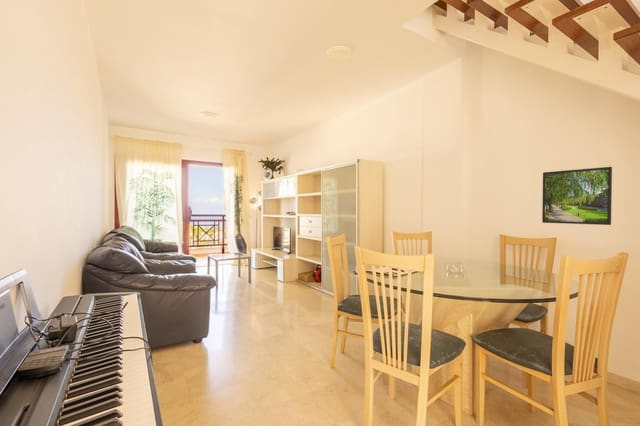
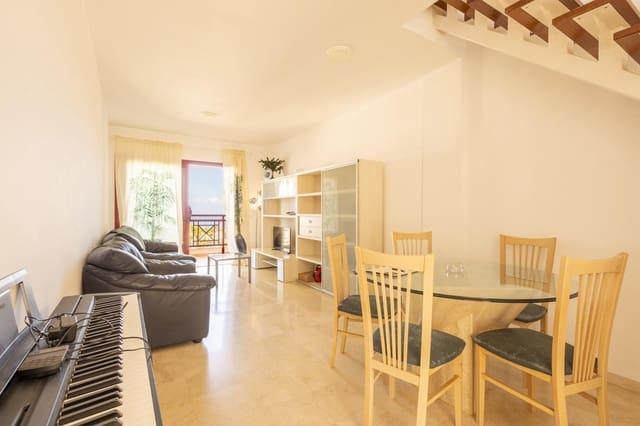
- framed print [541,166,613,226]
